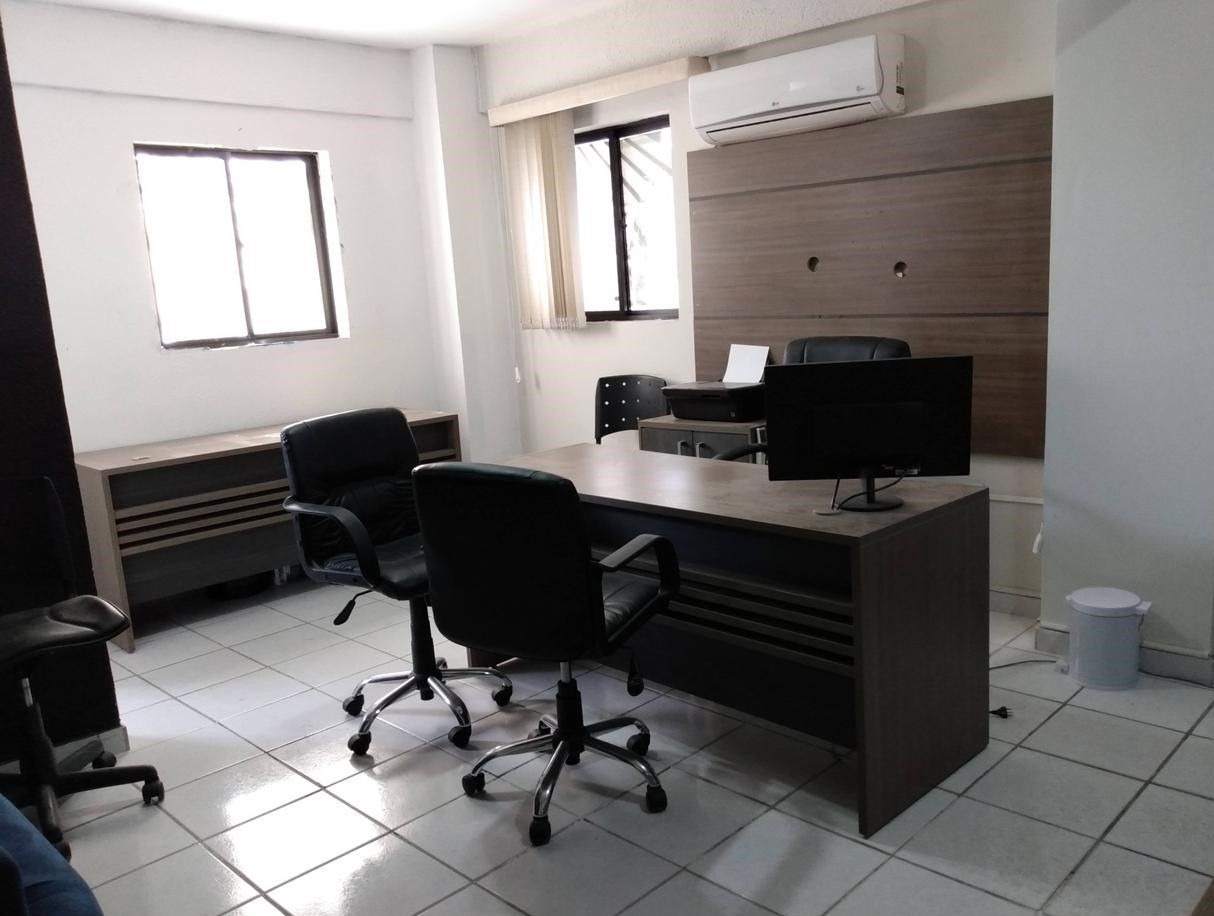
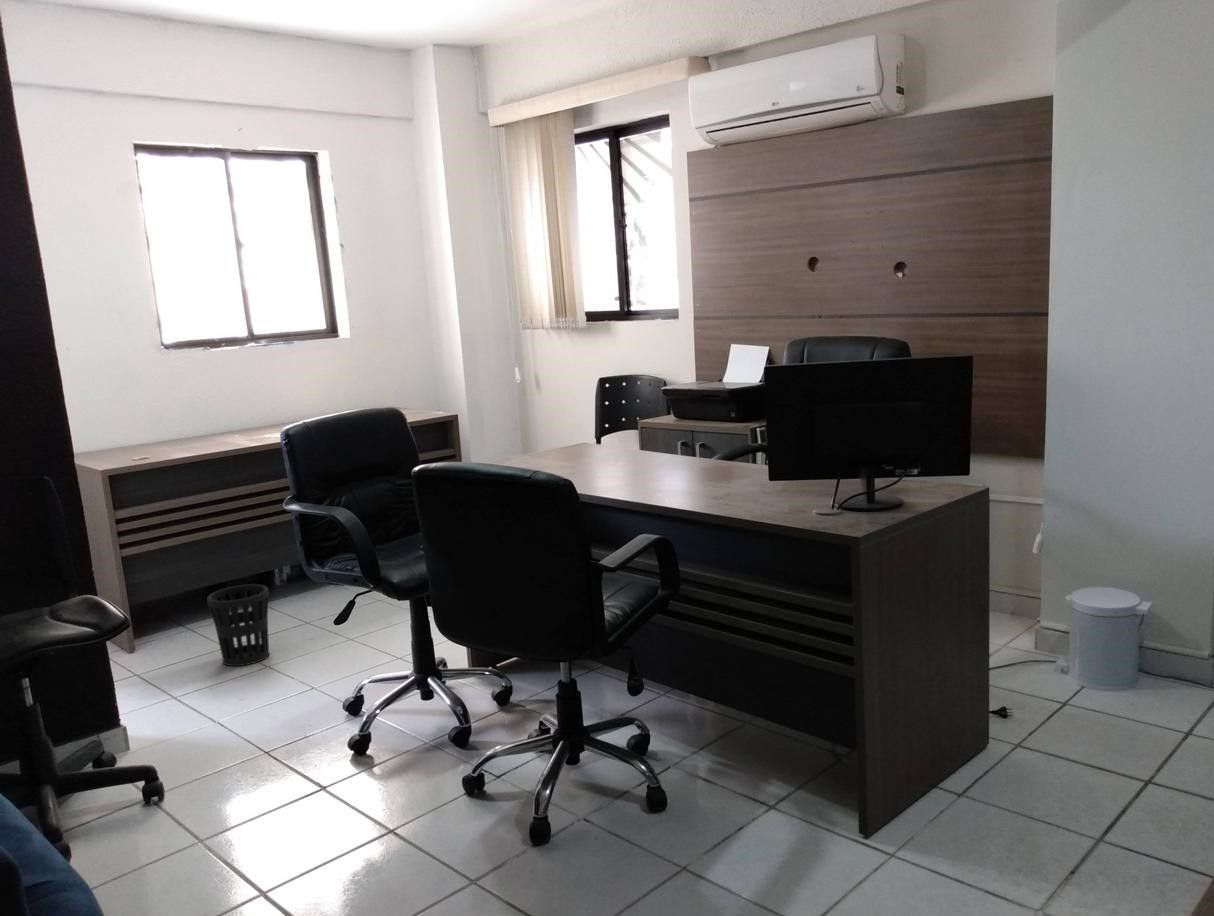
+ wastebasket [206,583,271,667]
